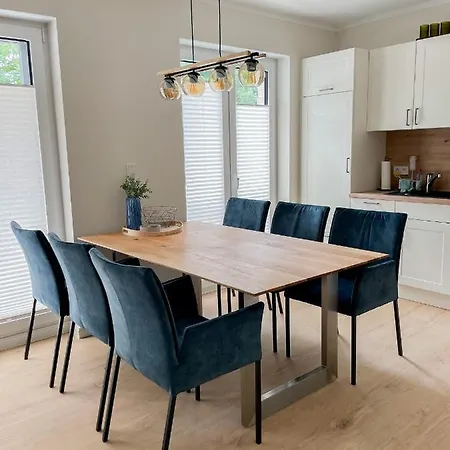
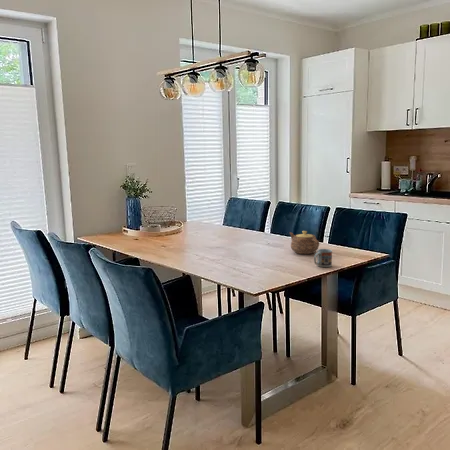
+ cup [313,248,333,268]
+ teapot [288,230,321,255]
